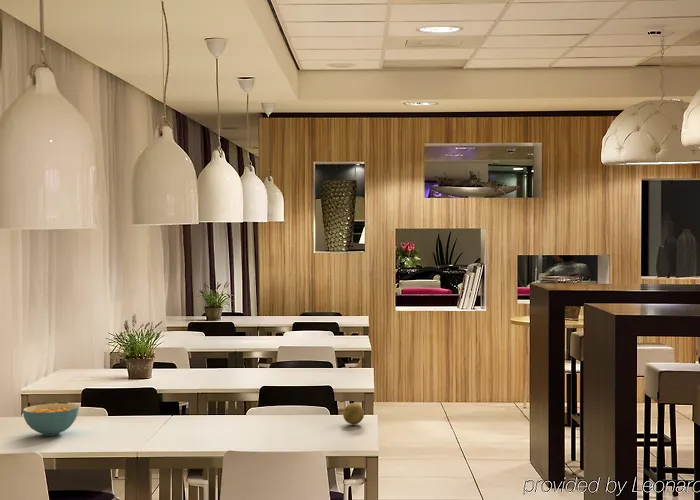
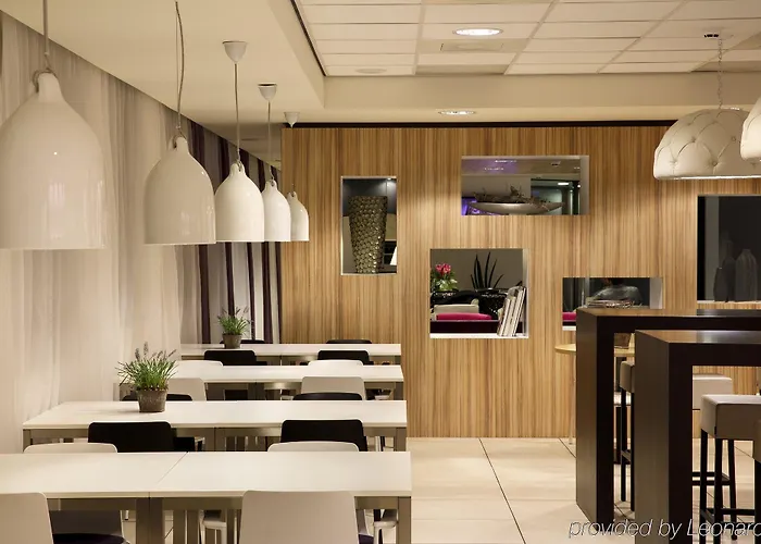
- fruit [342,402,365,425]
- cereal bowl [22,402,80,437]
